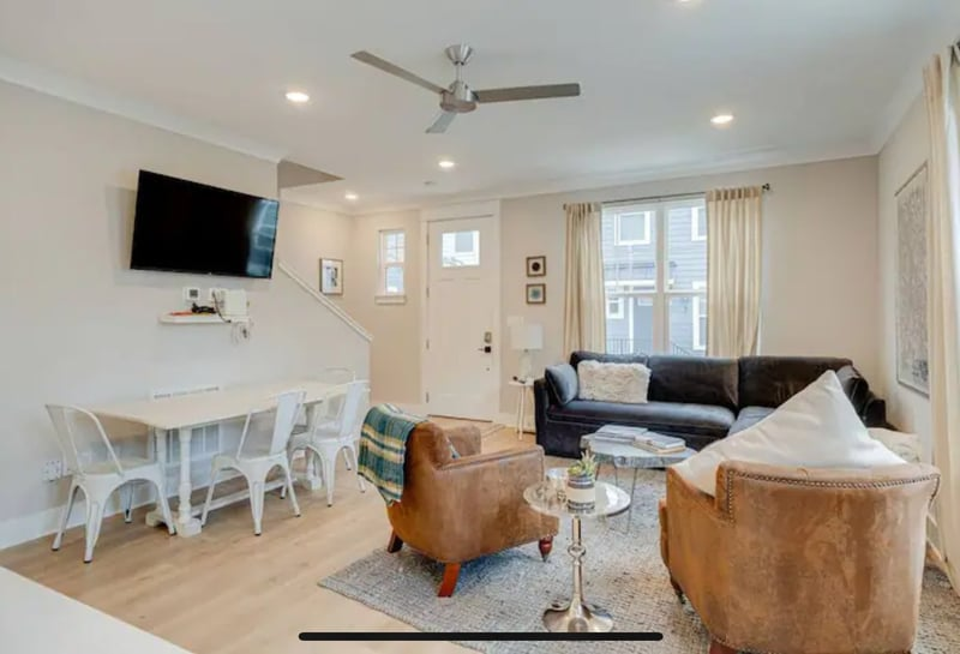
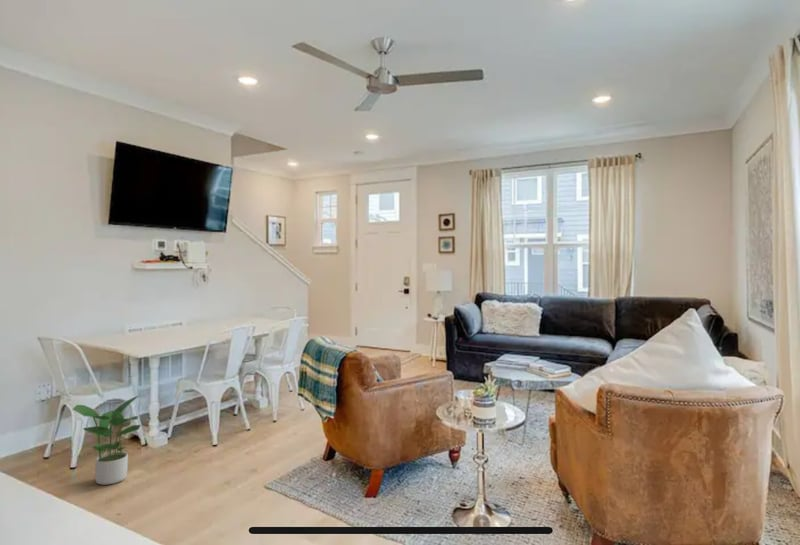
+ potted plant [72,394,142,486]
